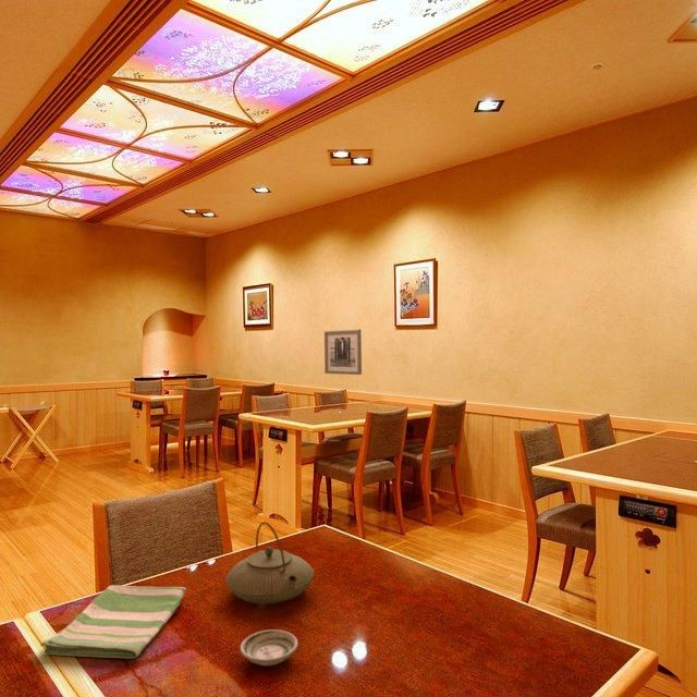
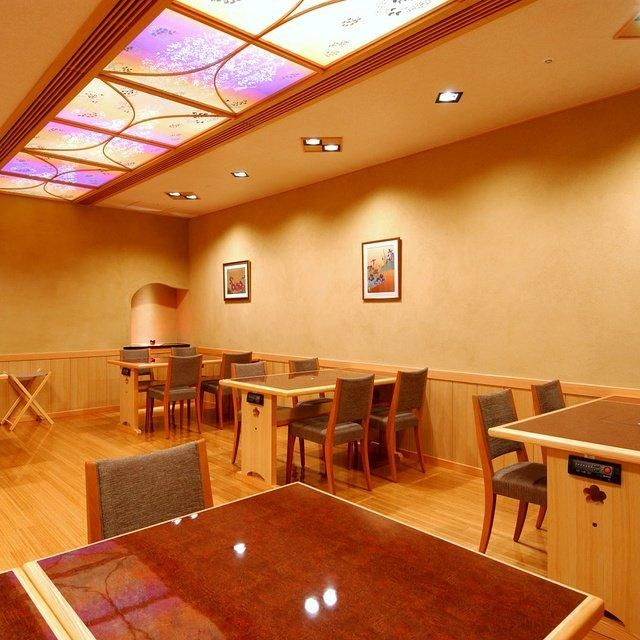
- dish towel [39,584,187,659]
- teapot [224,521,315,606]
- saucer [240,628,299,667]
- wall art [323,328,363,376]
